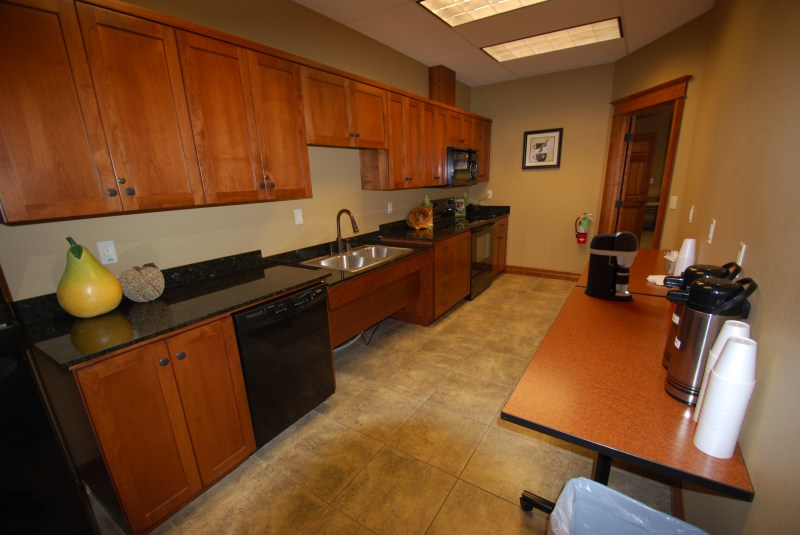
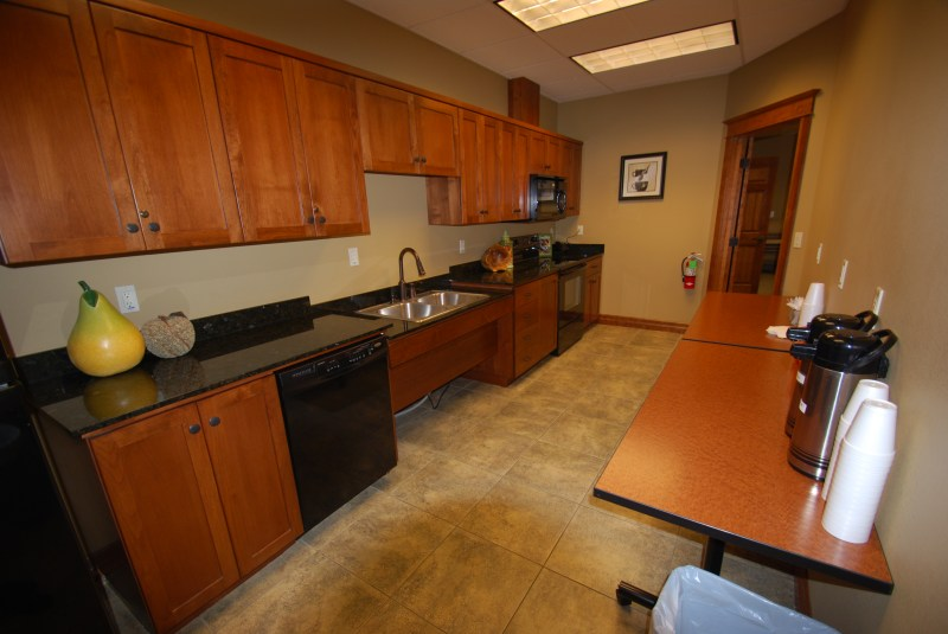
- coffee maker [583,231,639,302]
